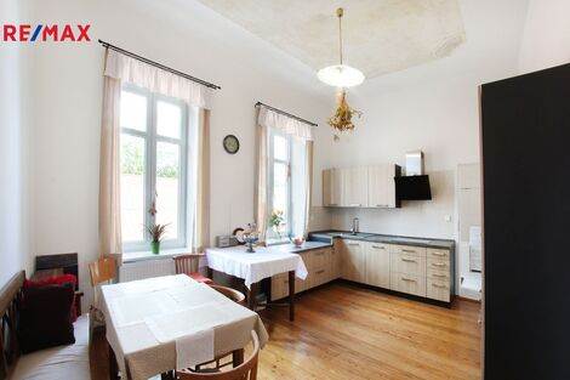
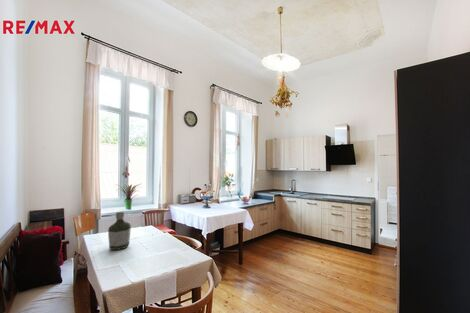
+ bottle [107,211,132,251]
